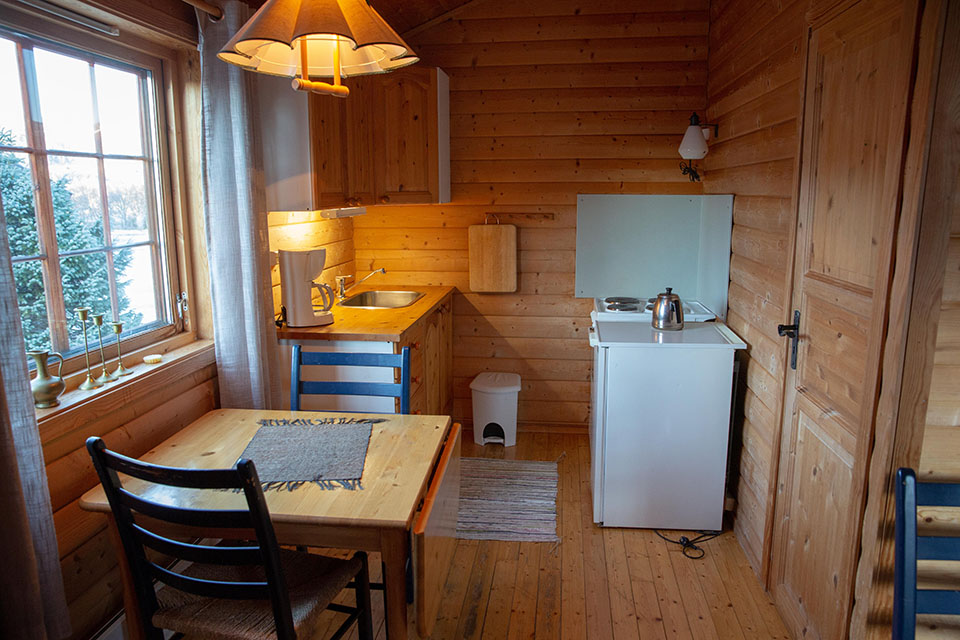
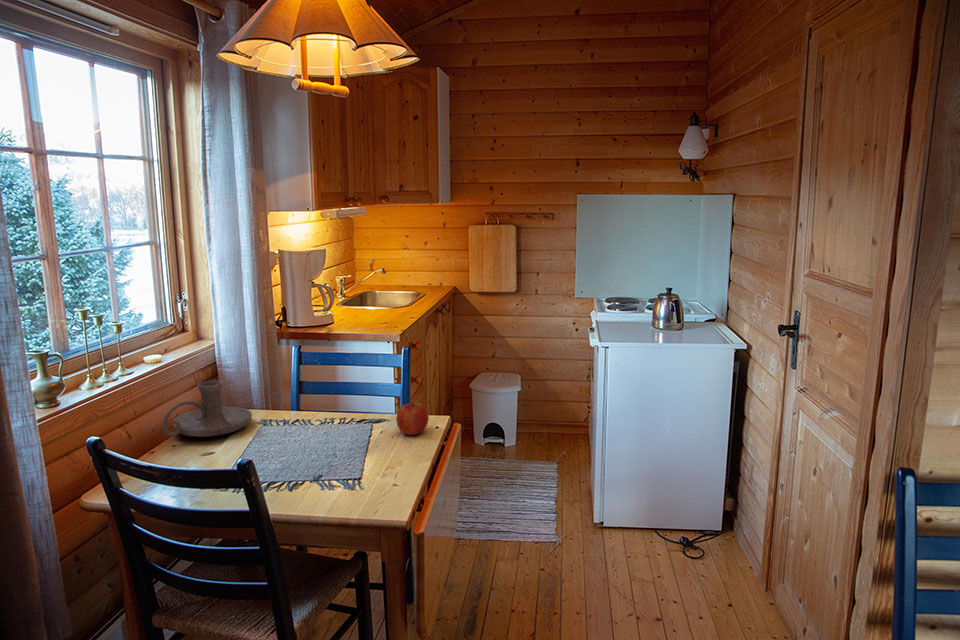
+ candle holder [162,379,253,438]
+ fruit [395,401,430,436]
